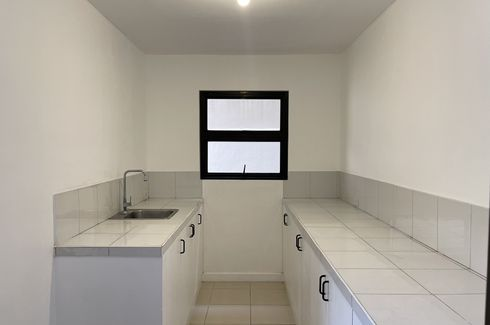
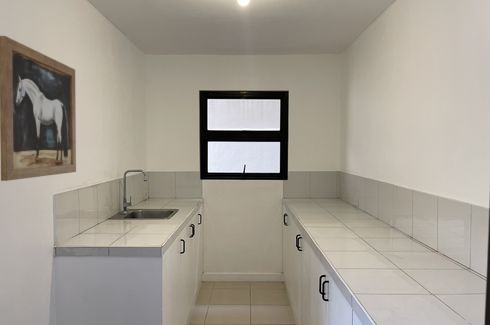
+ wall art [0,35,77,182]
